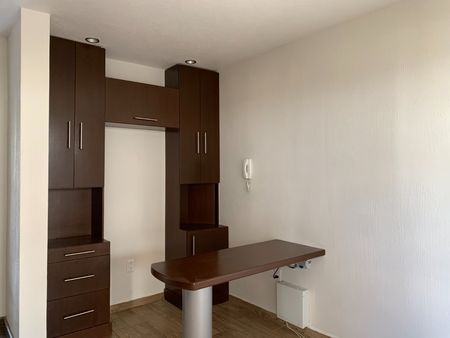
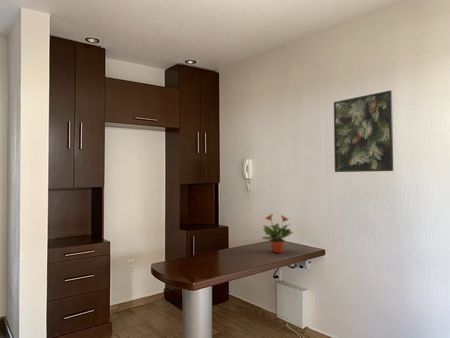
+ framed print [333,89,394,173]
+ potted plant [261,213,294,254]
